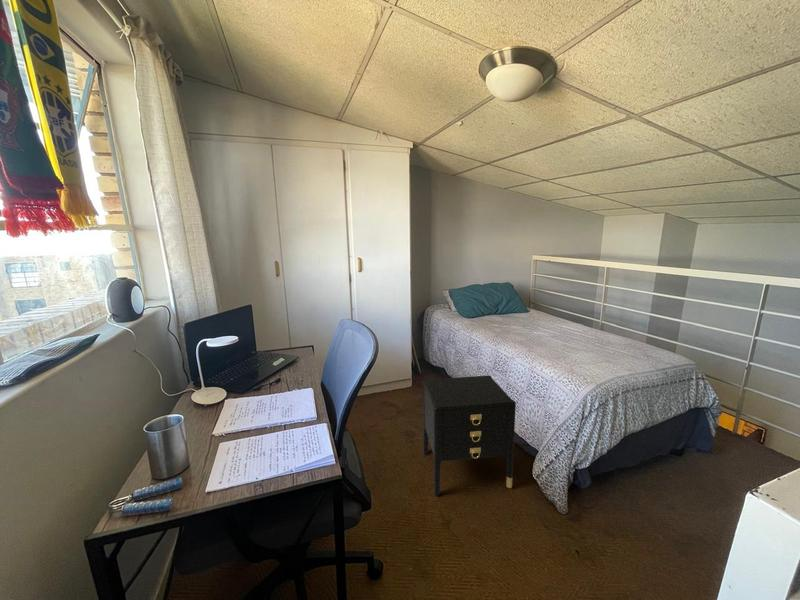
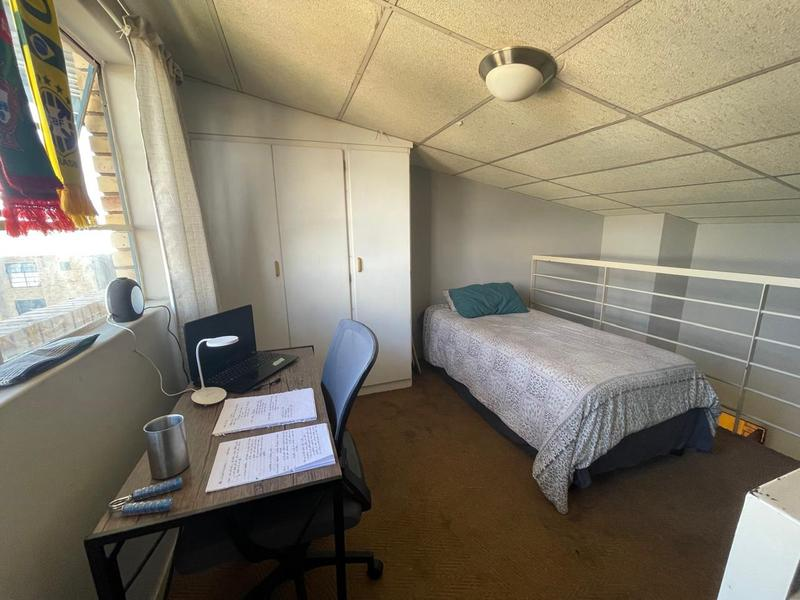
- nightstand [422,375,517,496]
